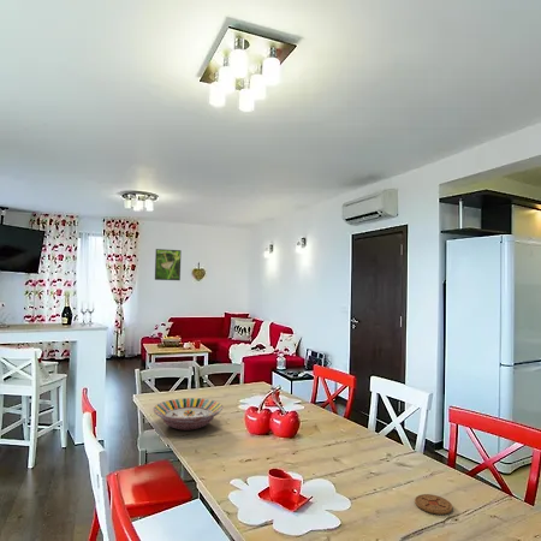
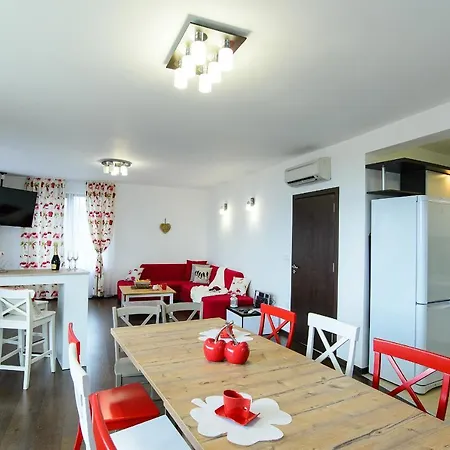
- coaster [414,493,453,516]
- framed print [154,248,183,281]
- serving bowl [153,397,225,432]
